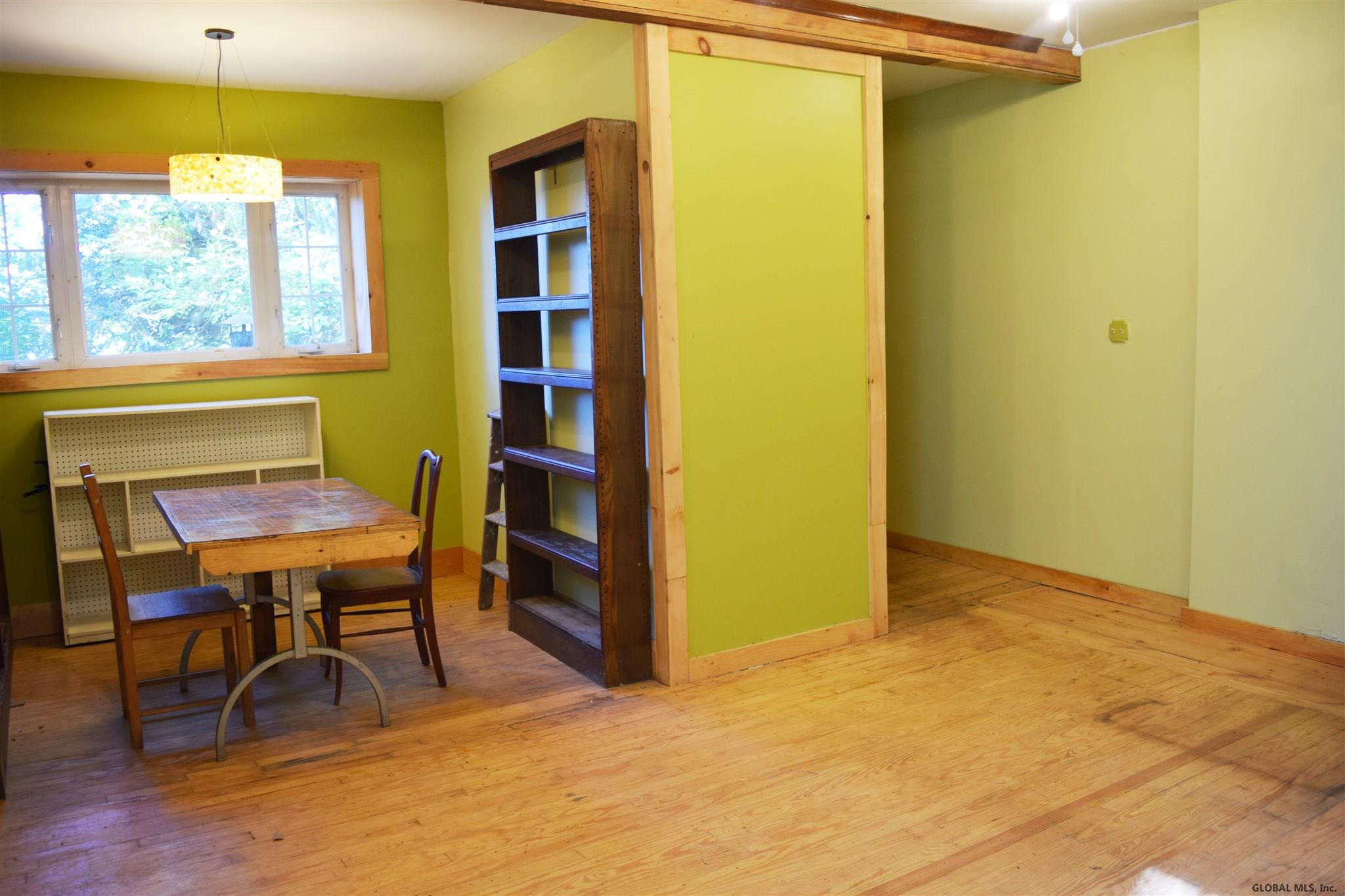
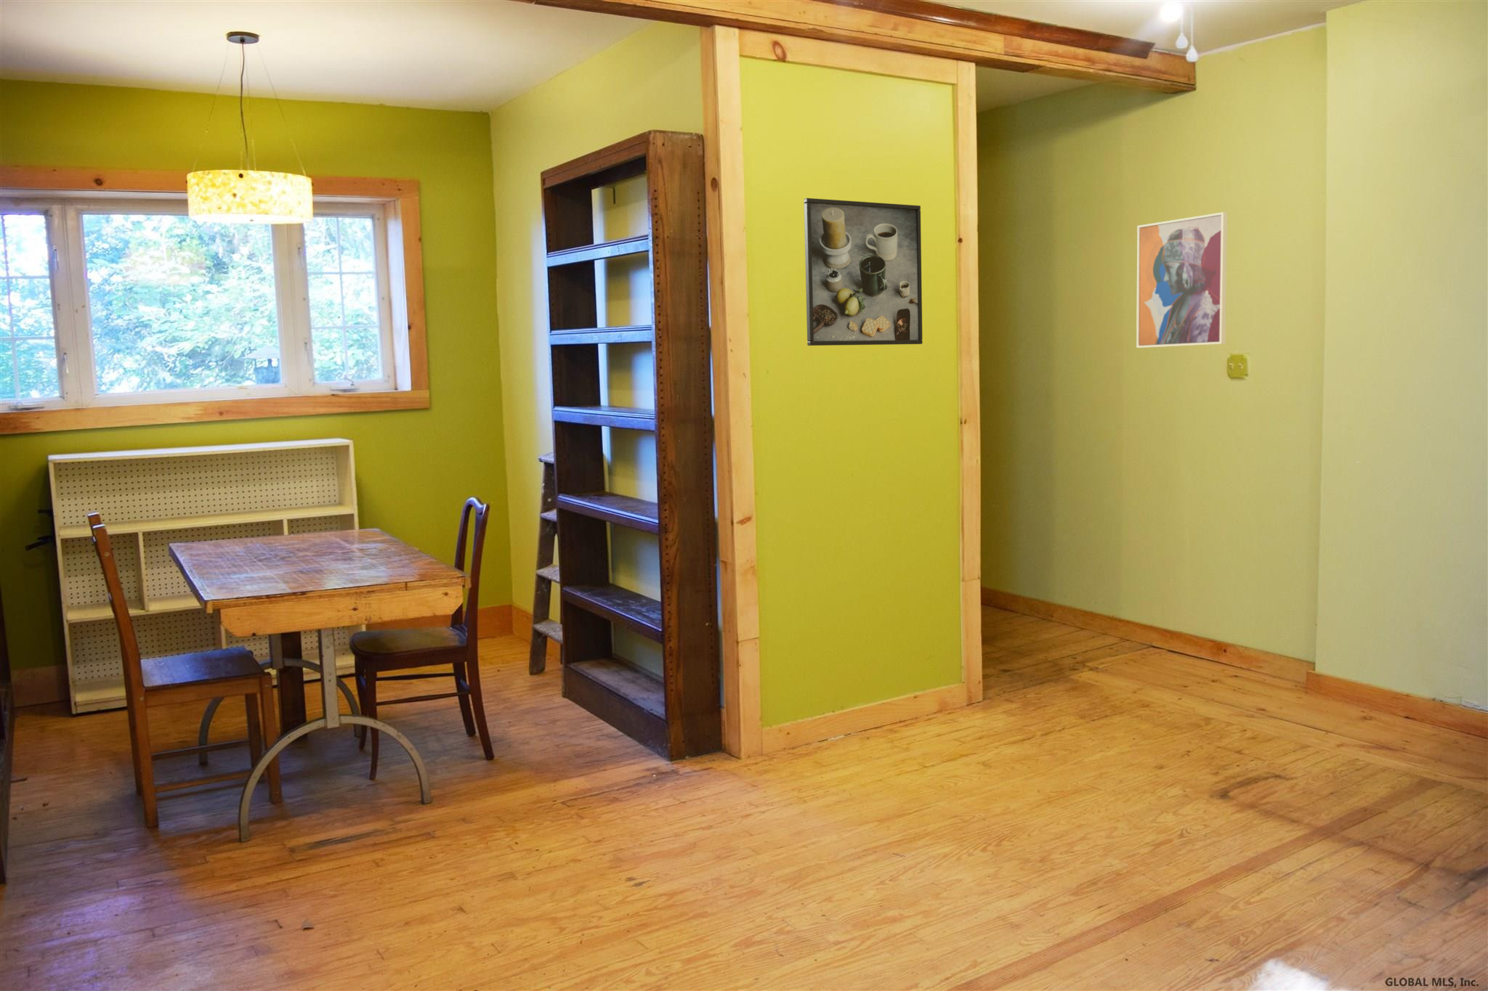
+ wall art [1135,211,1228,348]
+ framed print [803,198,924,346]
